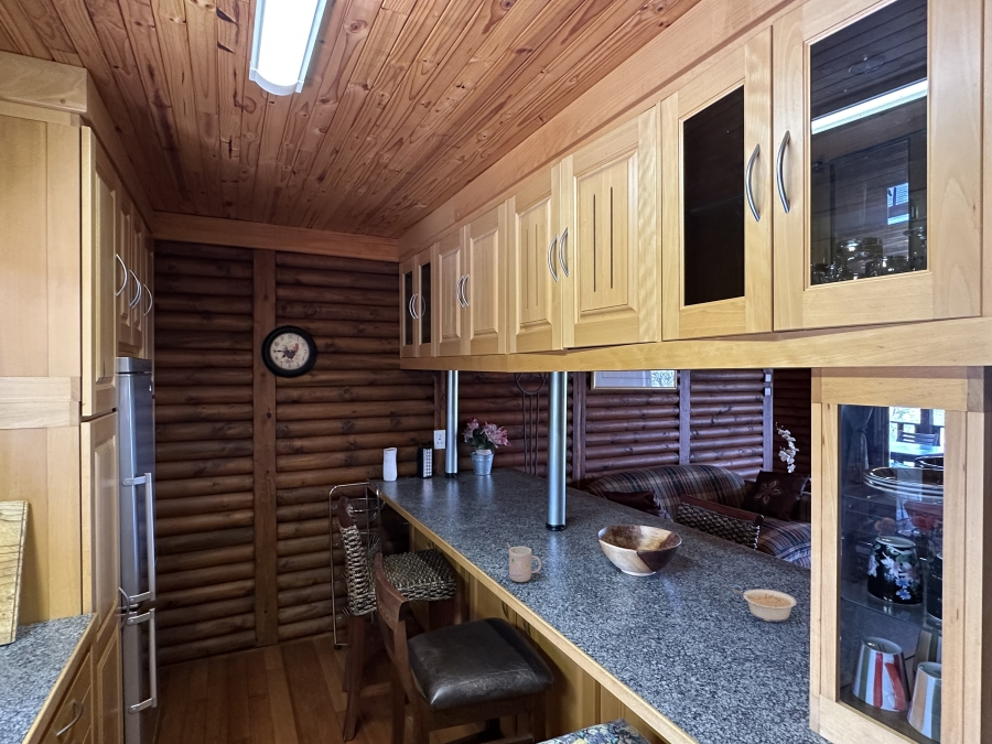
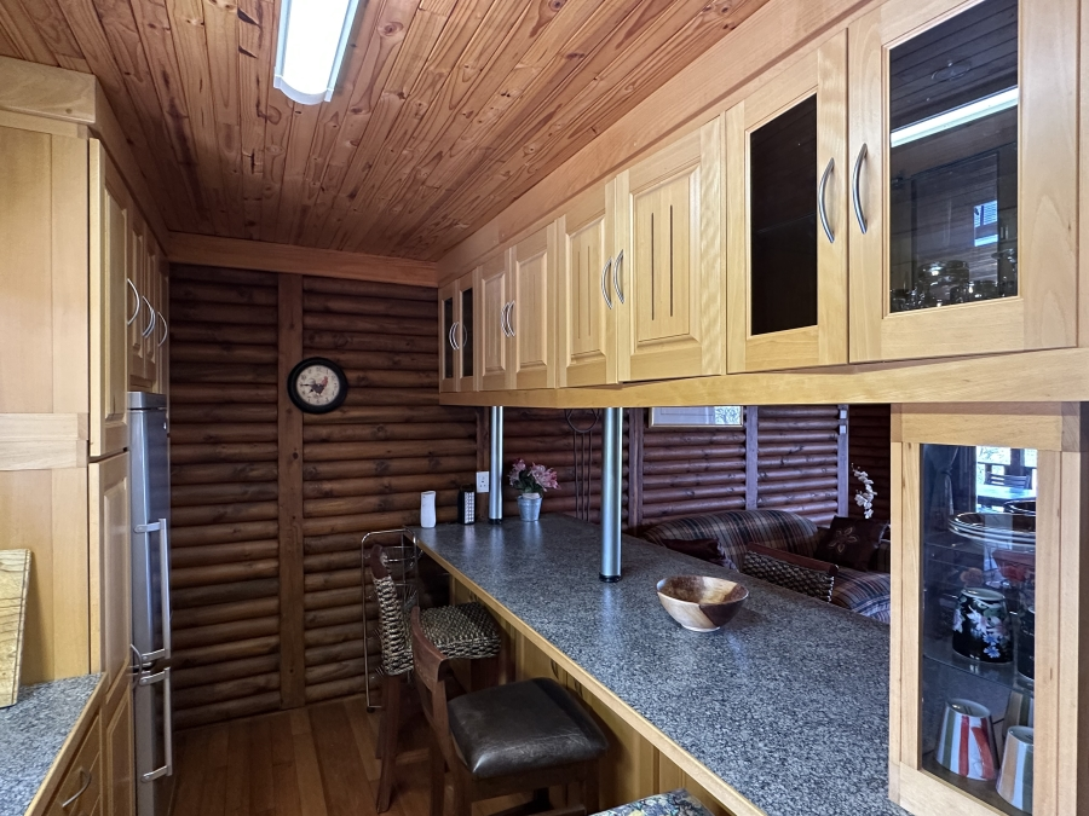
- legume [732,587,798,623]
- mug [506,541,542,583]
